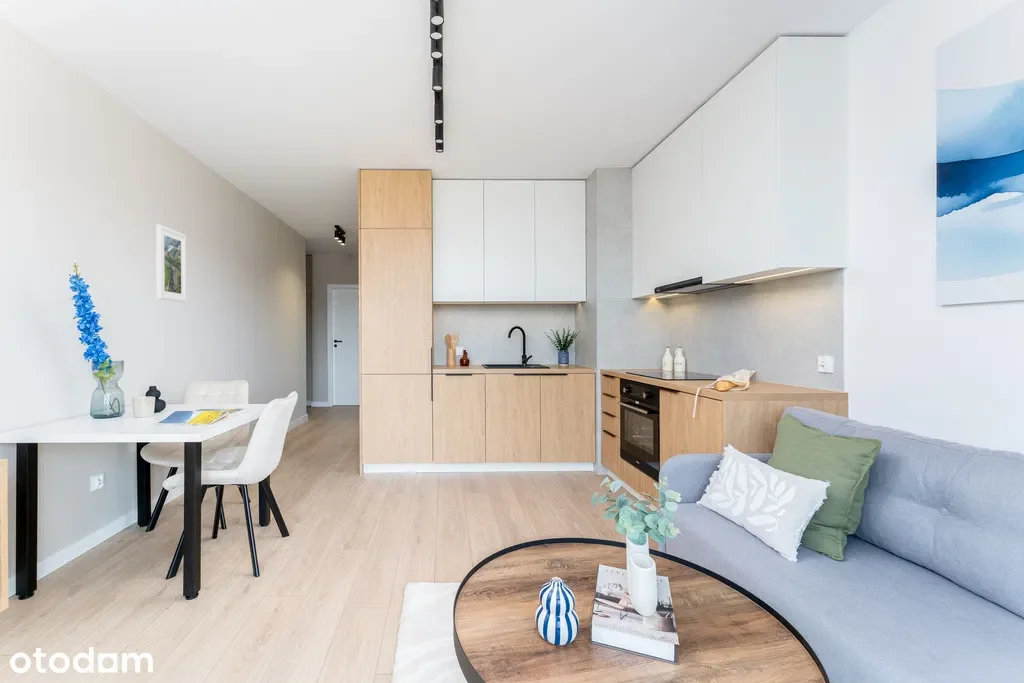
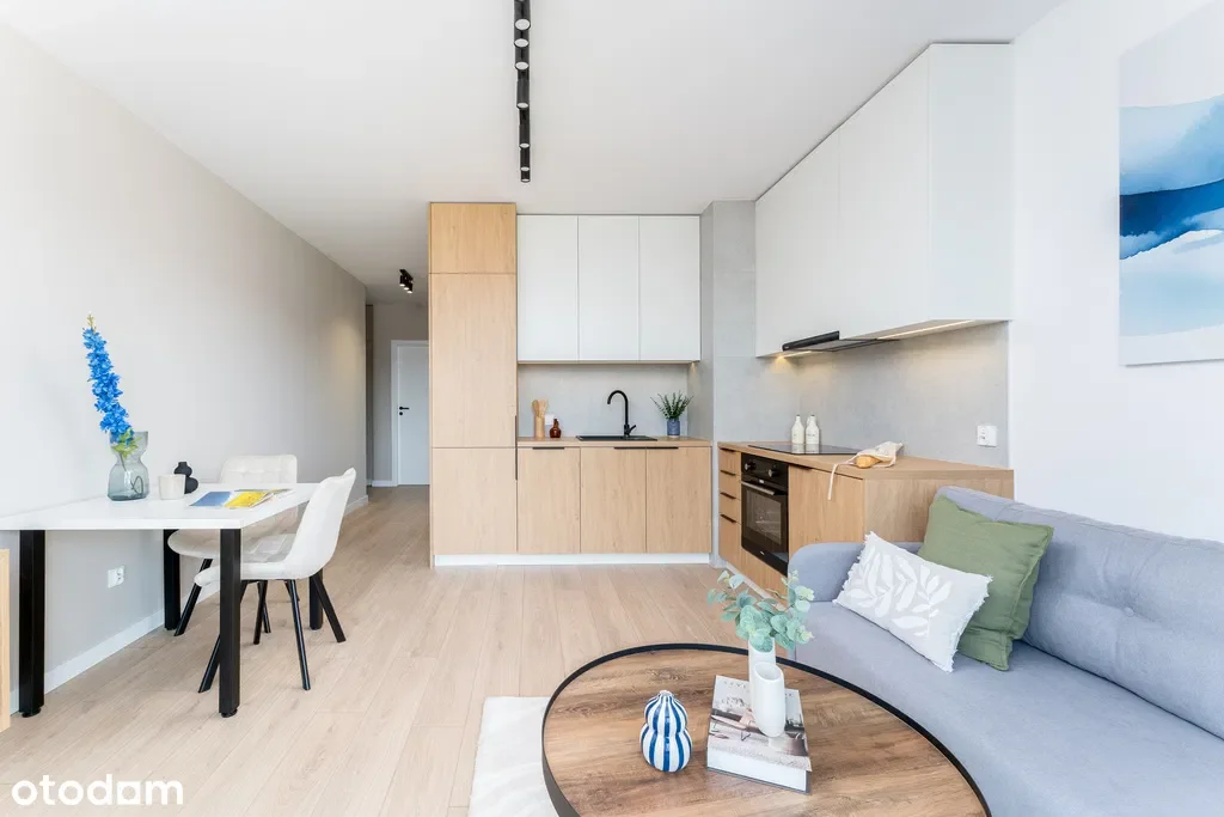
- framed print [155,224,187,303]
